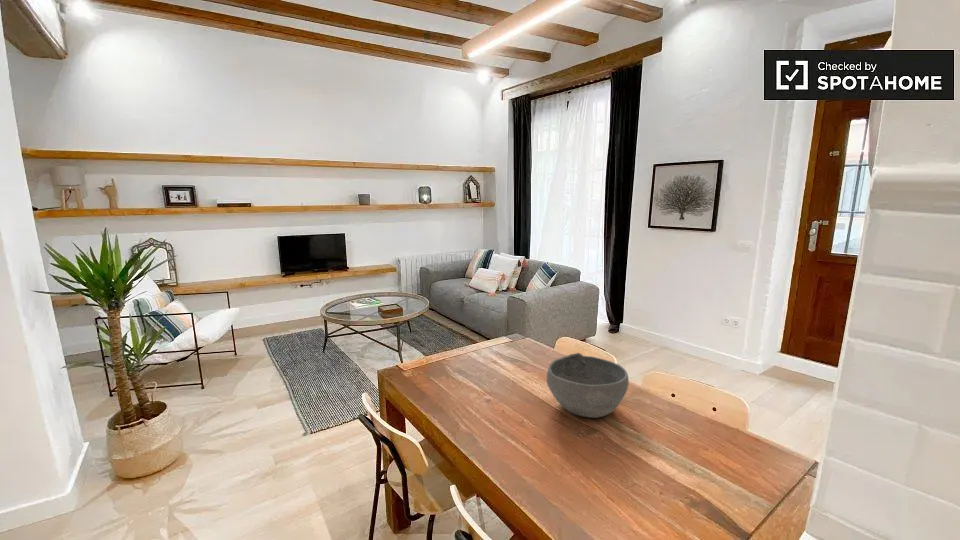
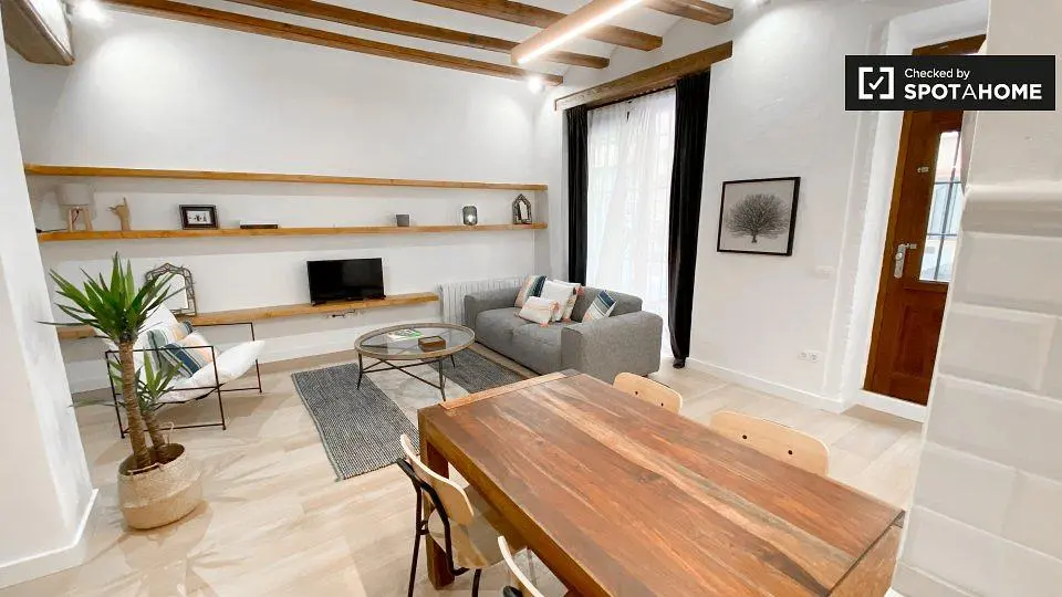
- bowl [546,352,630,419]
